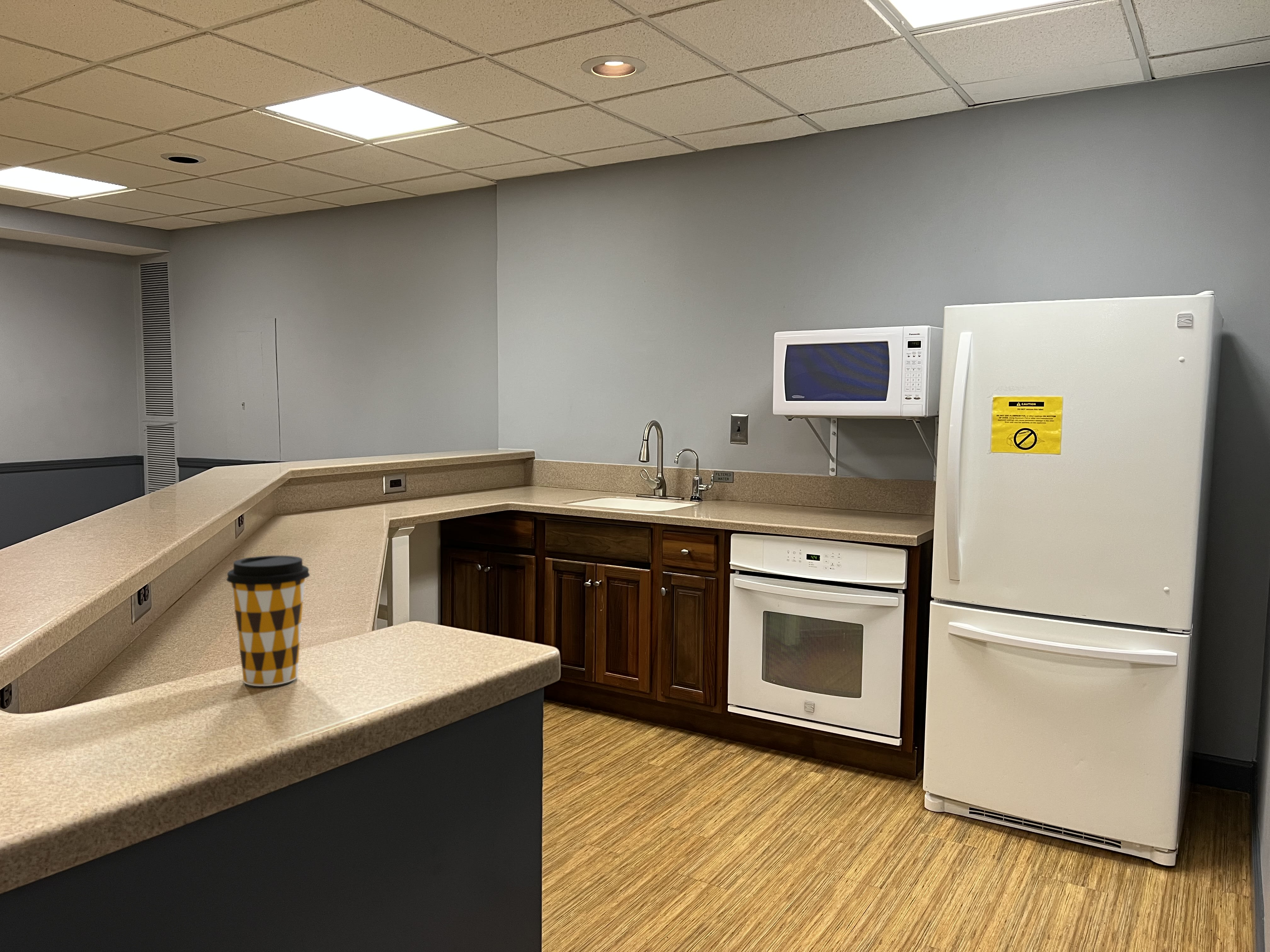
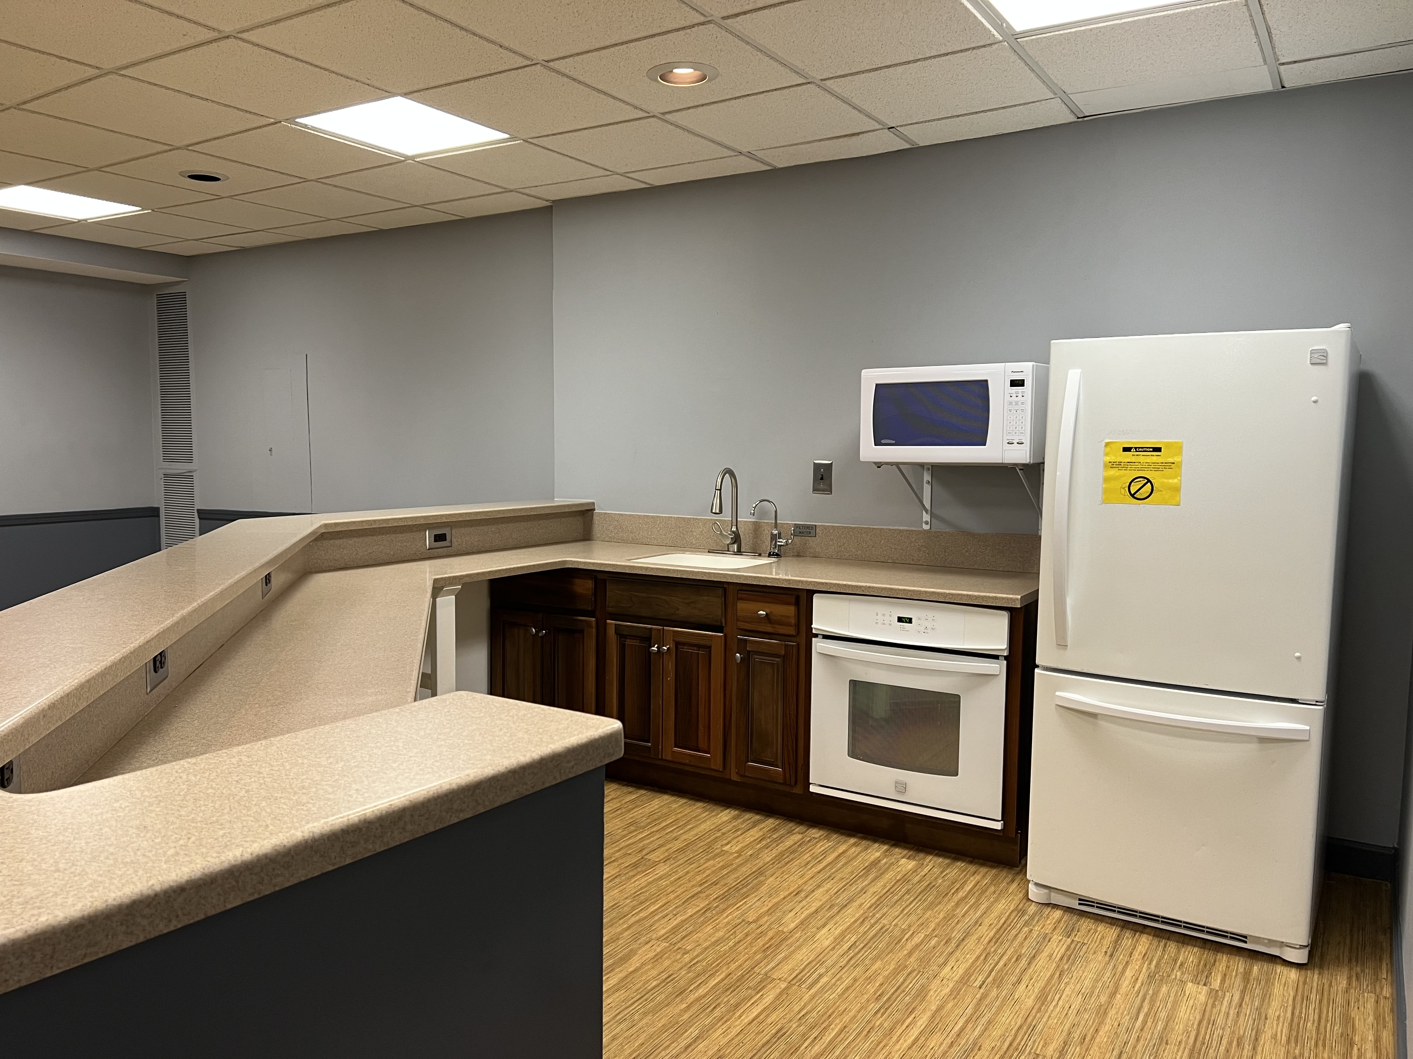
- coffee cup [226,555,310,686]
